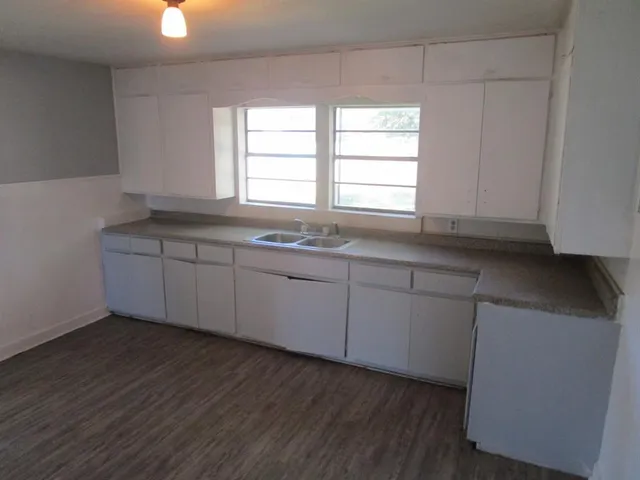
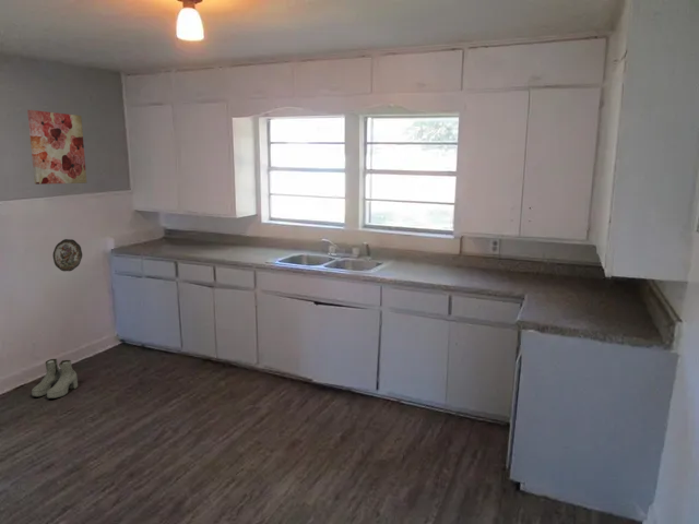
+ boots [31,358,79,400]
+ decorative plate [51,238,83,272]
+ wall art [26,109,87,186]
